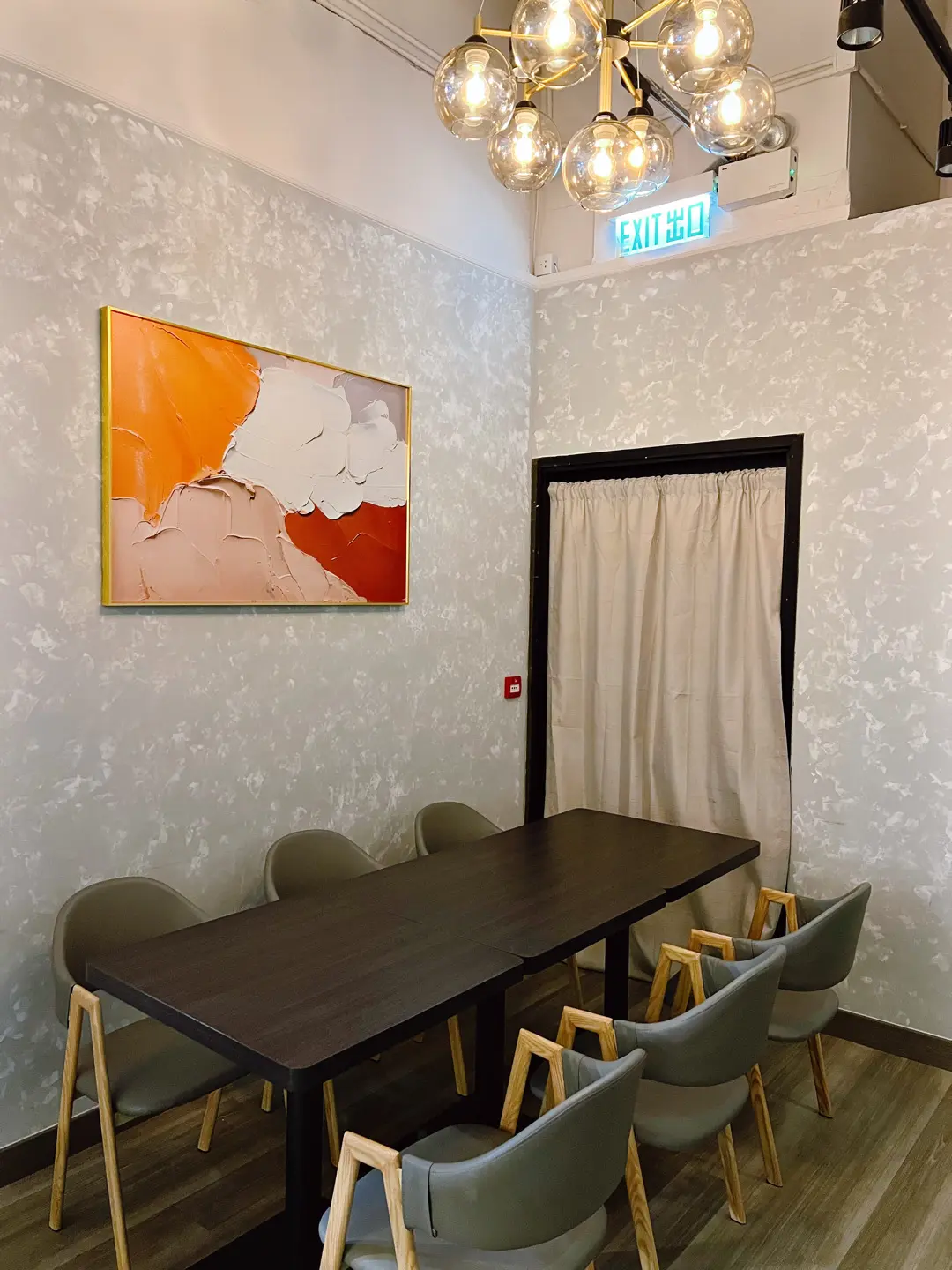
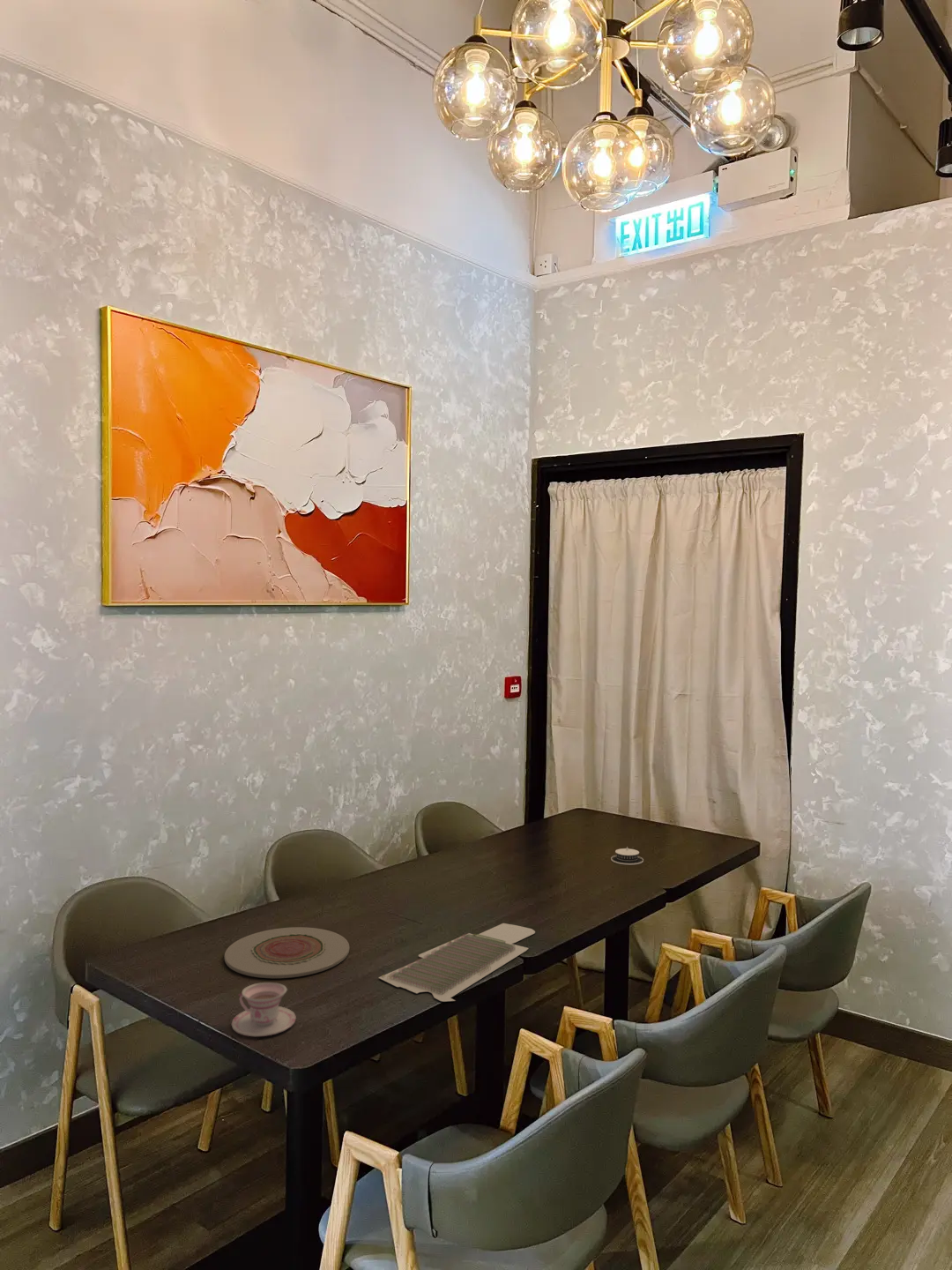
+ napkin [377,923,536,1003]
+ architectural model [610,846,644,866]
+ plate [224,926,350,979]
+ teacup [231,982,297,1037]
